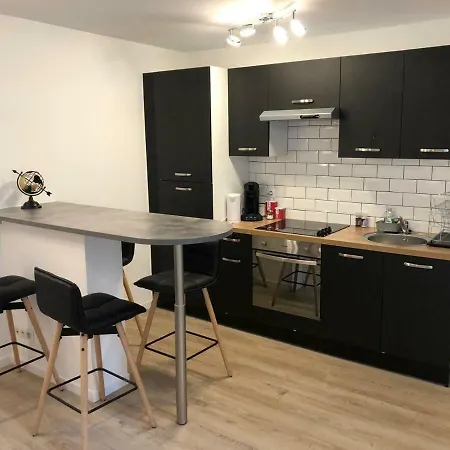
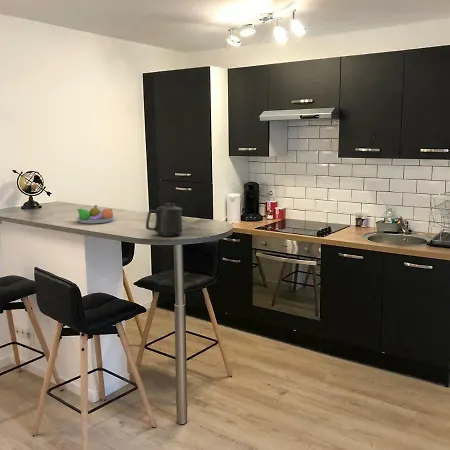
+ mug [145,202,184,237]
+ fruit bowl [75,204,115,224]
